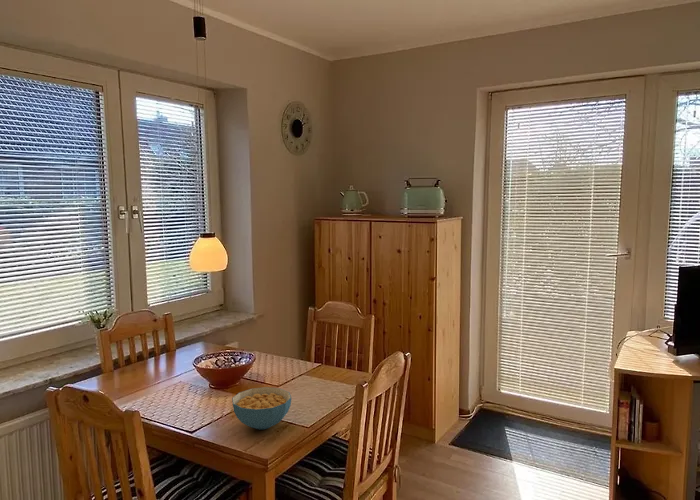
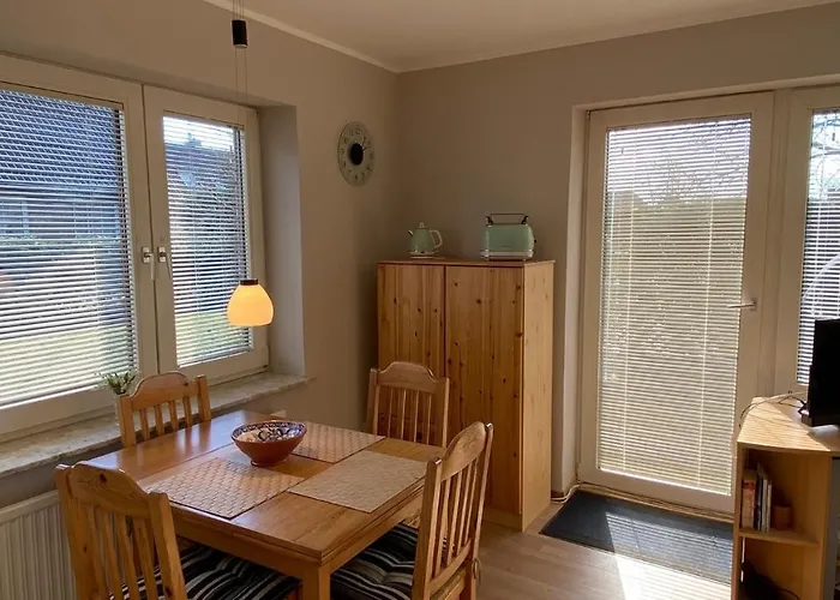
- cereal bowl [231,386,292,430]
